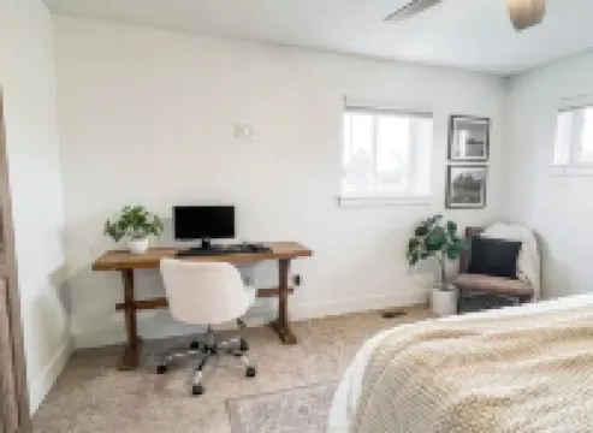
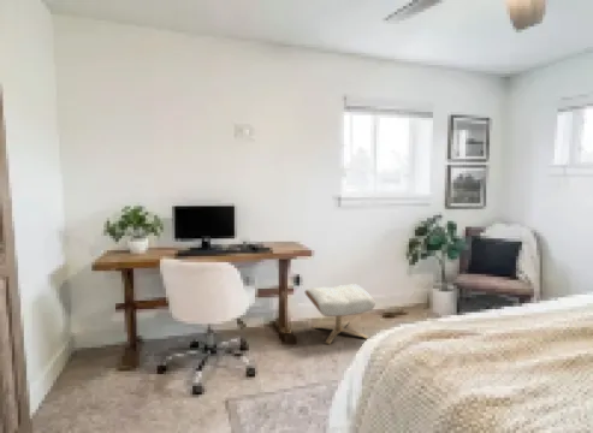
+ ottoman [304,283,376,345]
